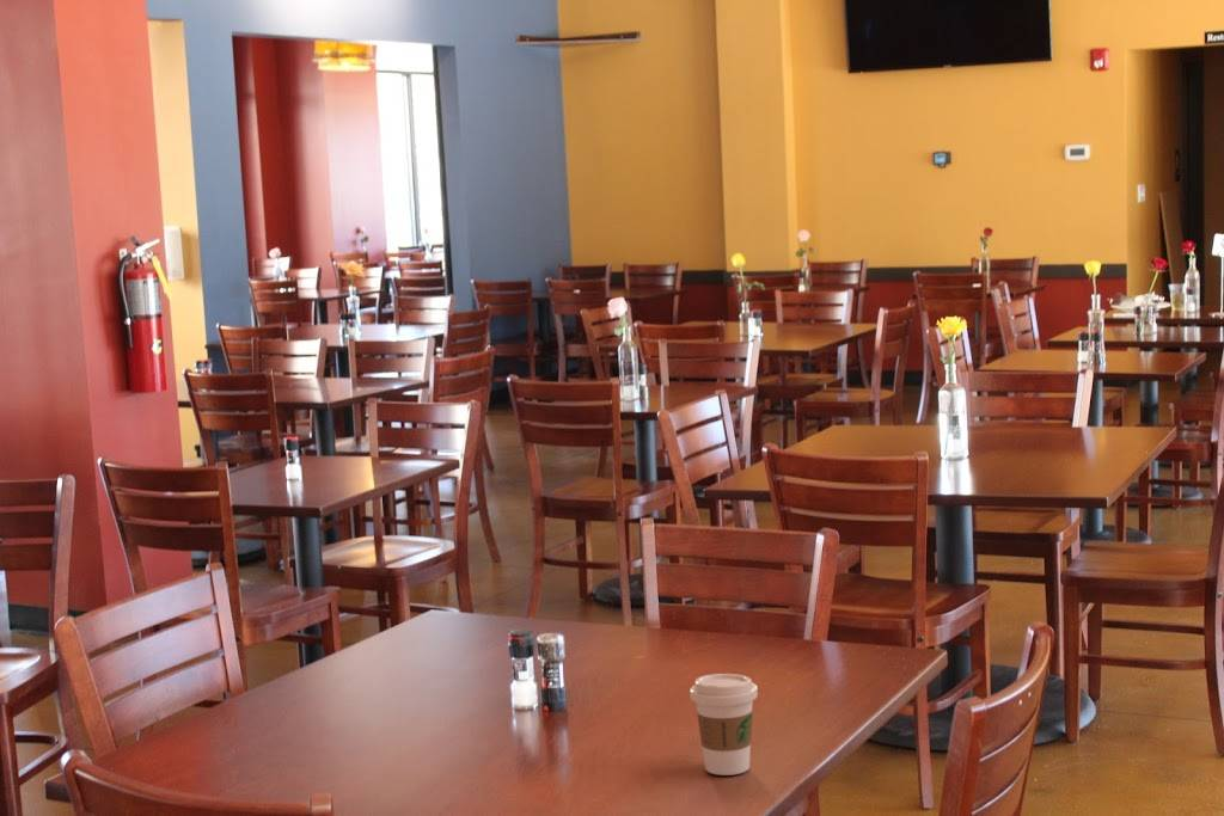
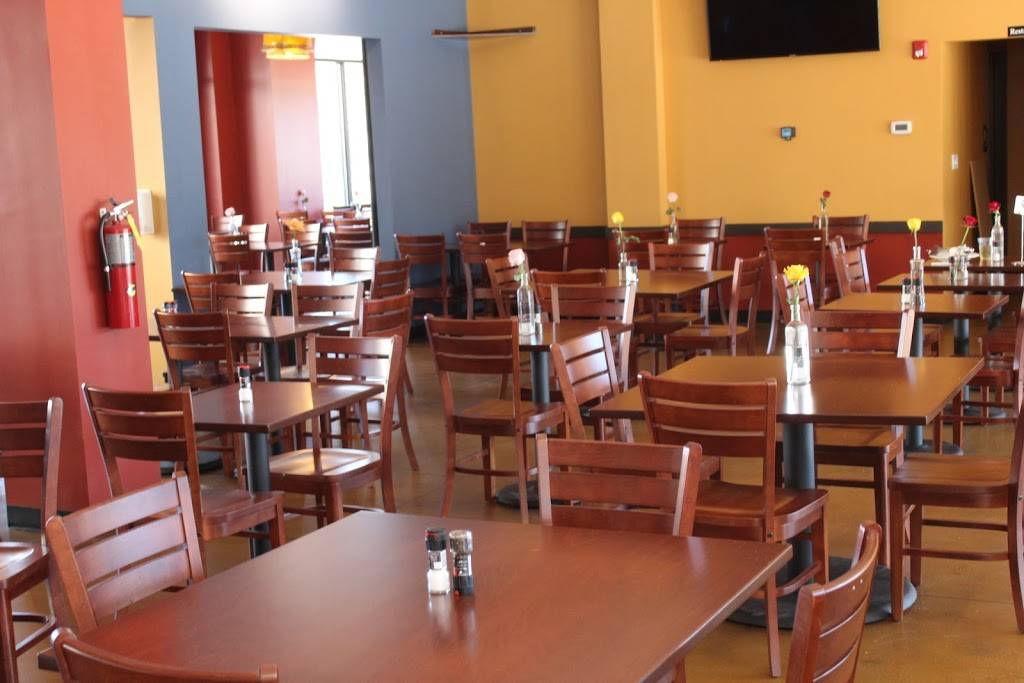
- coffee cup [688,673,759,777]
